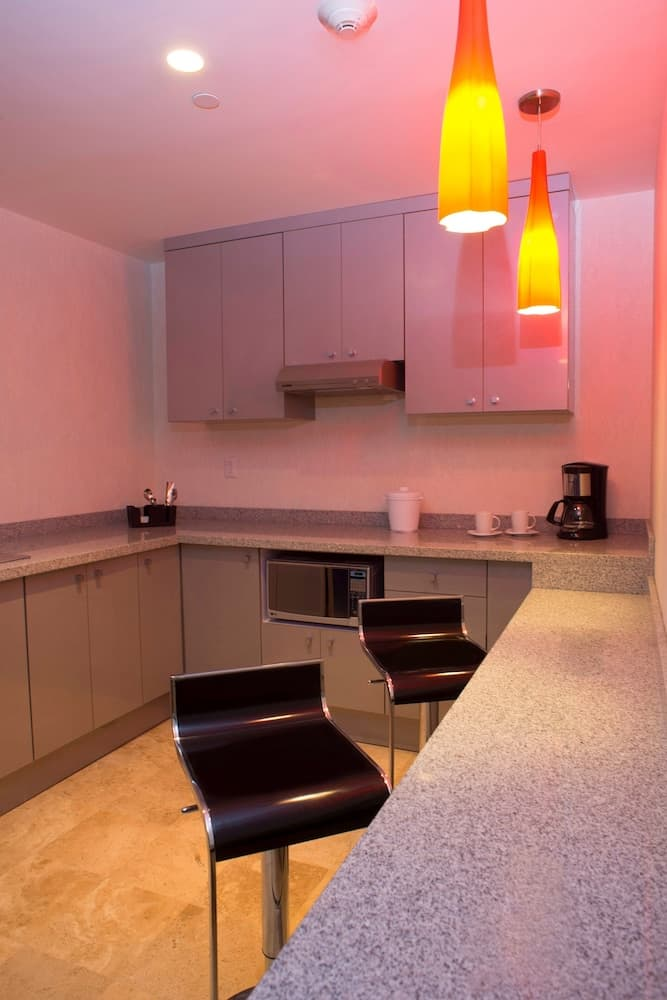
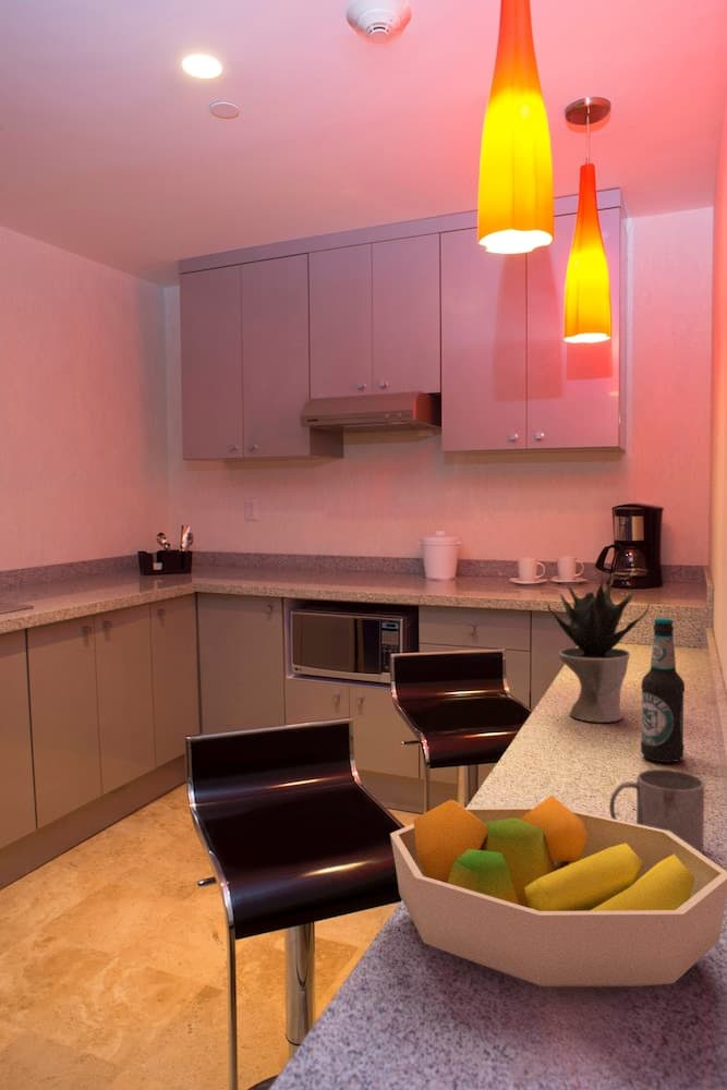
+ potted plant [546,571,651,724]
+ fruit bowl [389,795,727,989]
+ bottle [640,617,686,763]
+ mug [608,768,705,855]
